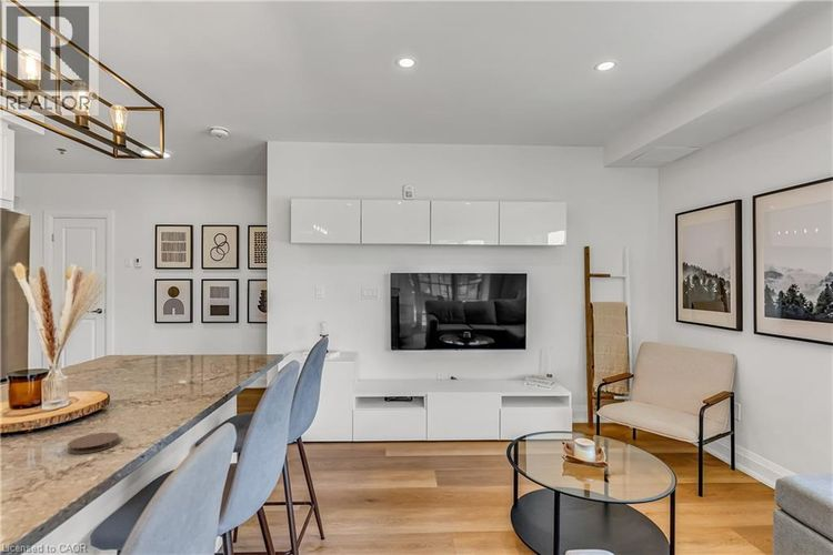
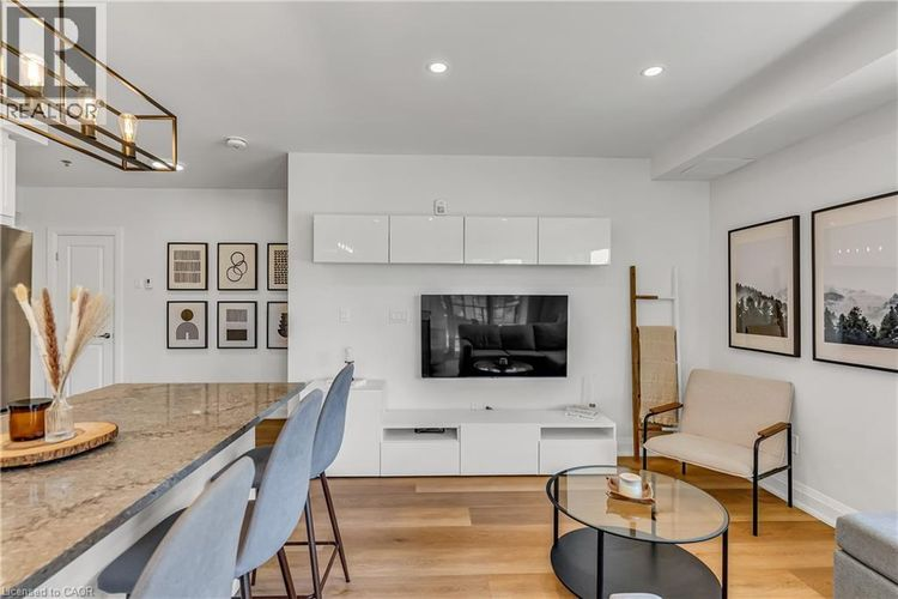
- coaster [67,432,120,455]
